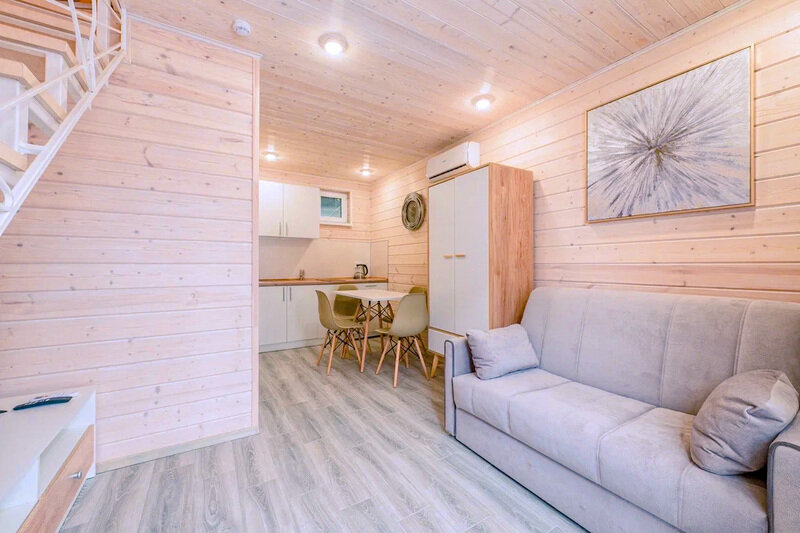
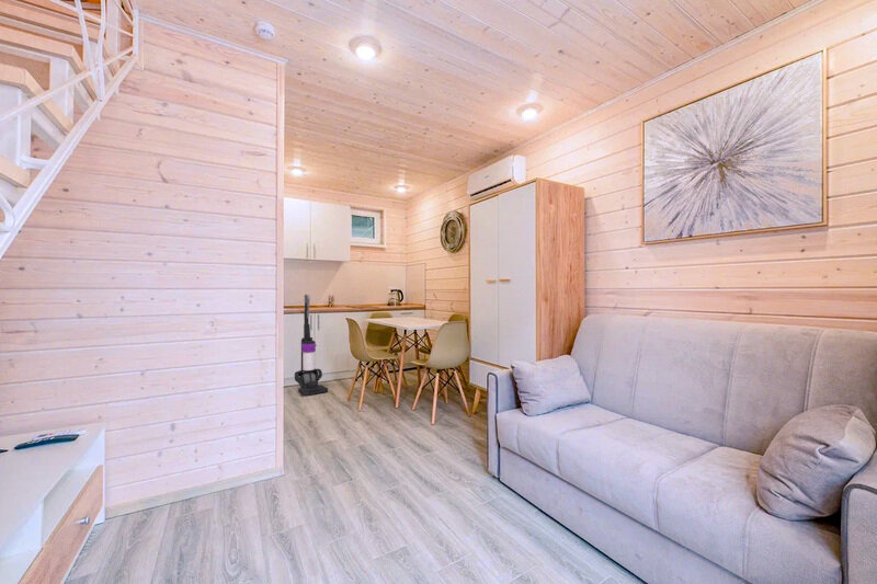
+ vacuum cleaner [294,294,329,397]
